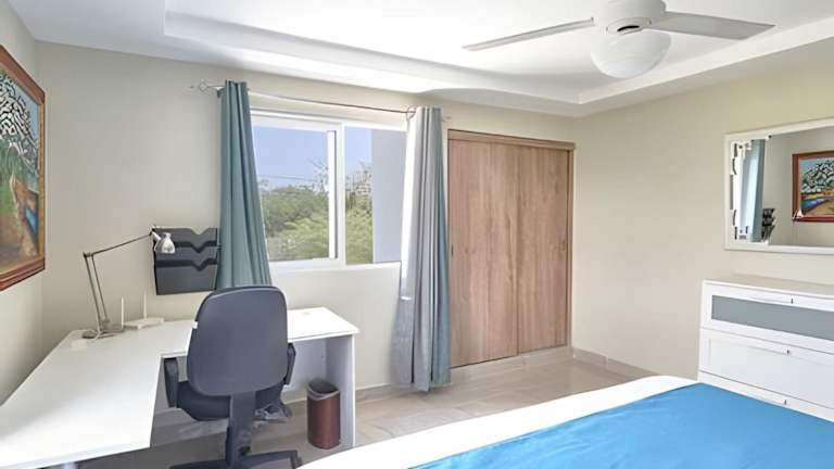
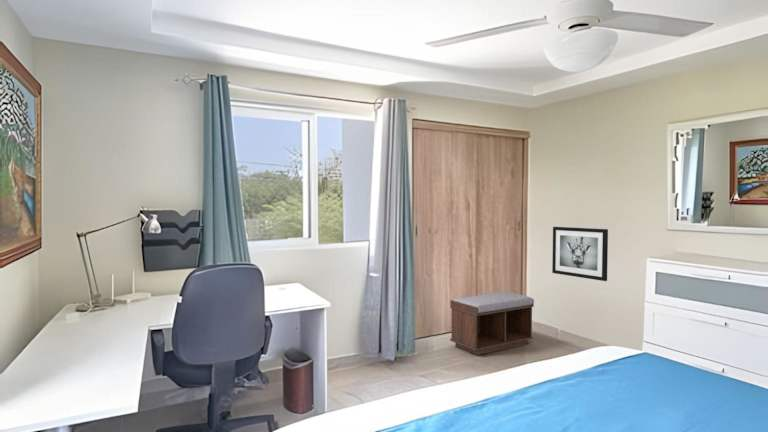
+ wall art [551,226,609,282]
+ bench [449,291,535,356]
